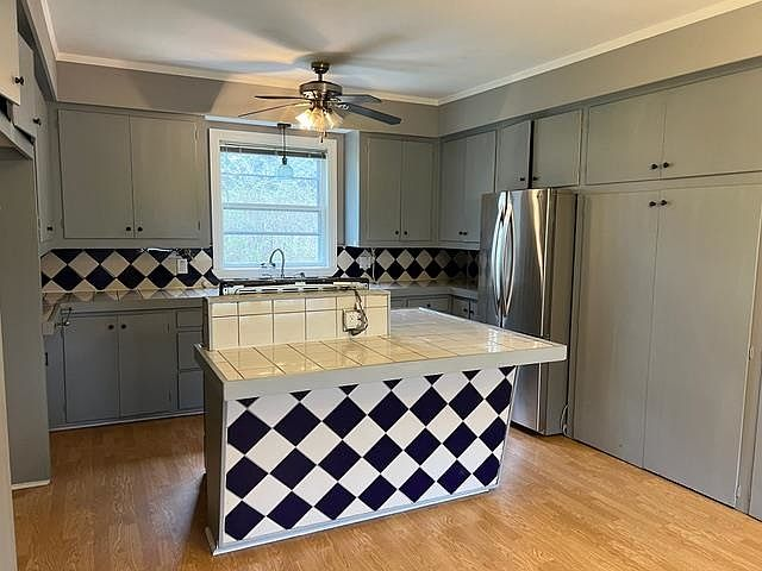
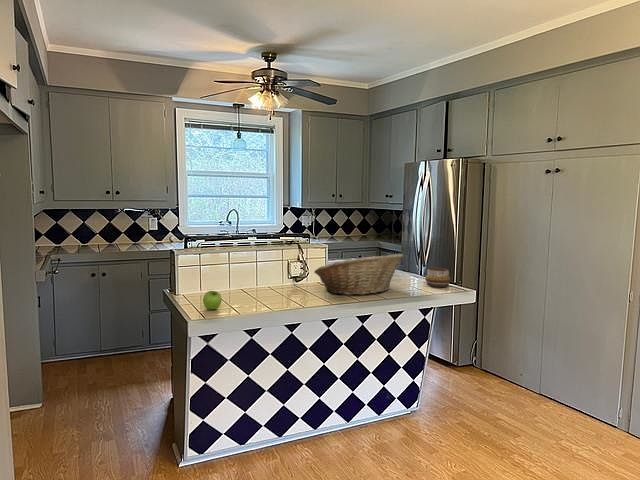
+ fruit [202,290,223,311]
+ decorative bowl [424,267,451,288]
+ fruit basket [313,253,404,296]
